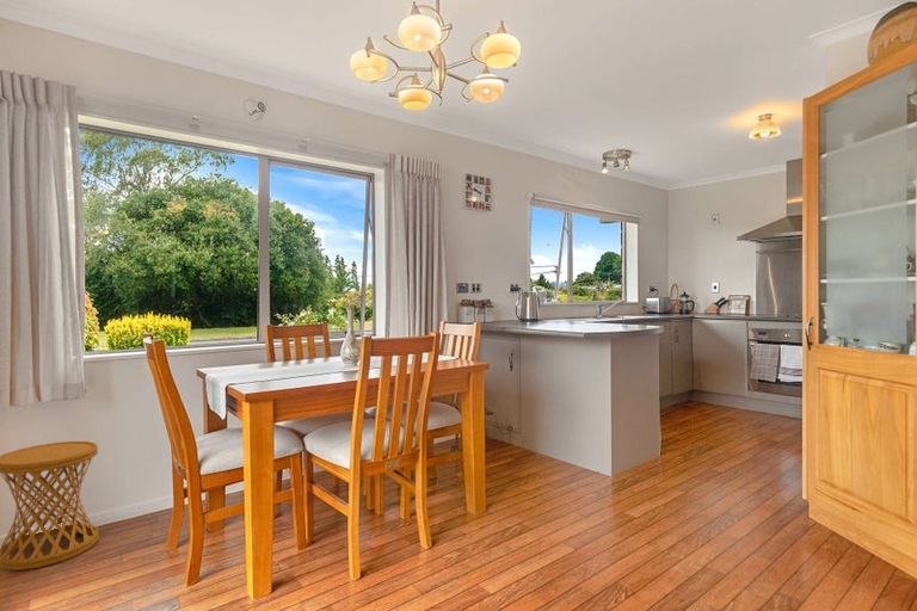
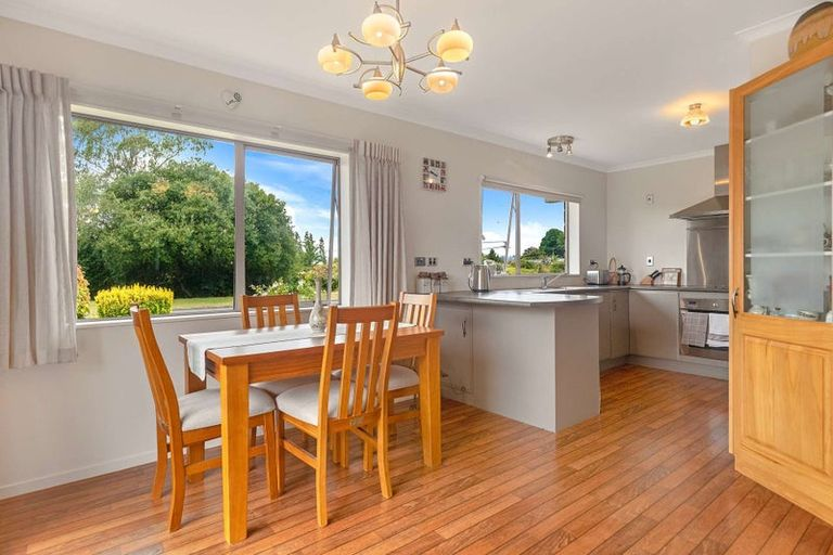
- side table [0,440,100,572]
